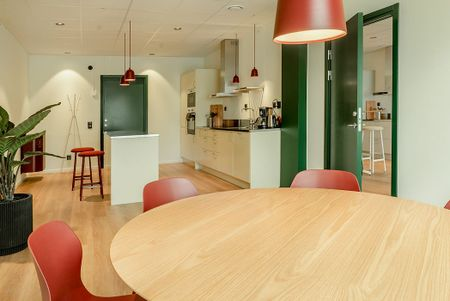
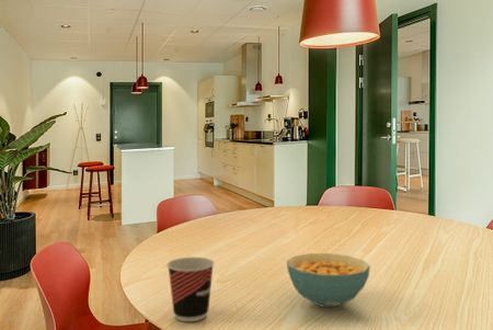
+ cereal bowl [286,252,371,308]
+ cup [167,257,216,322]
